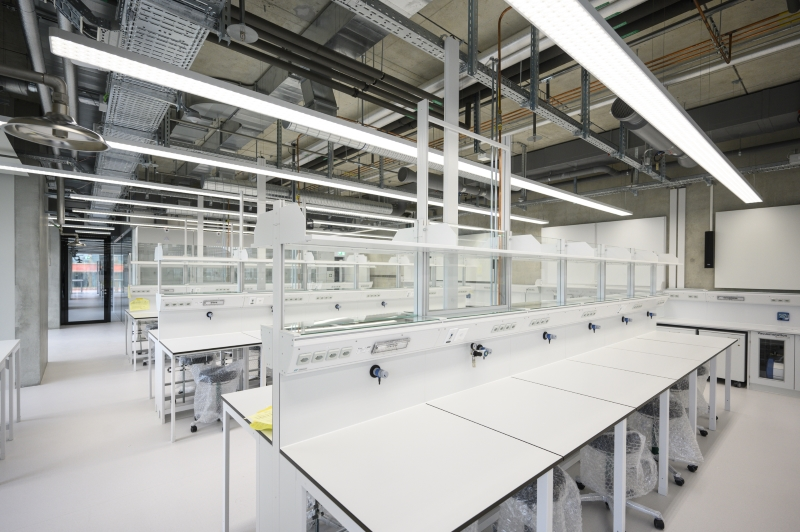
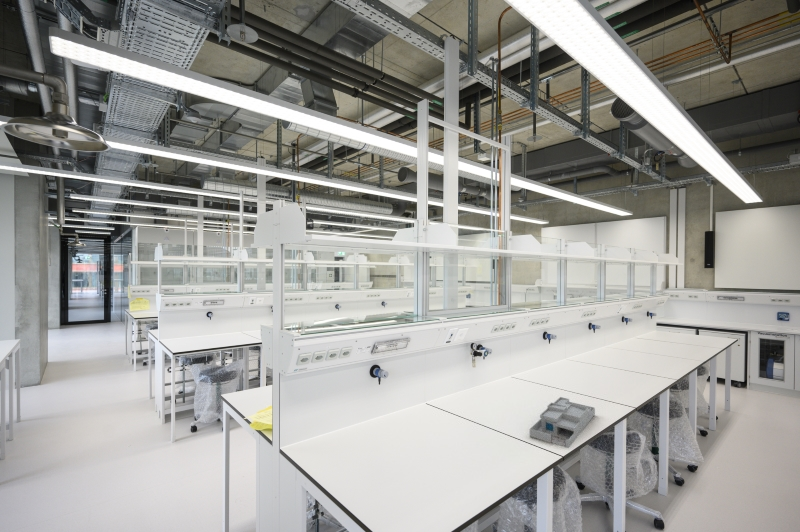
+ desk organizer [529,396,596,449]
